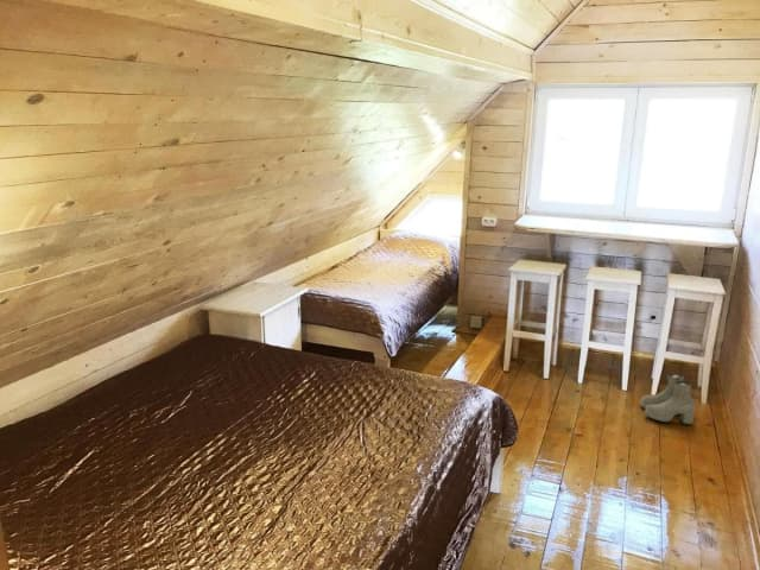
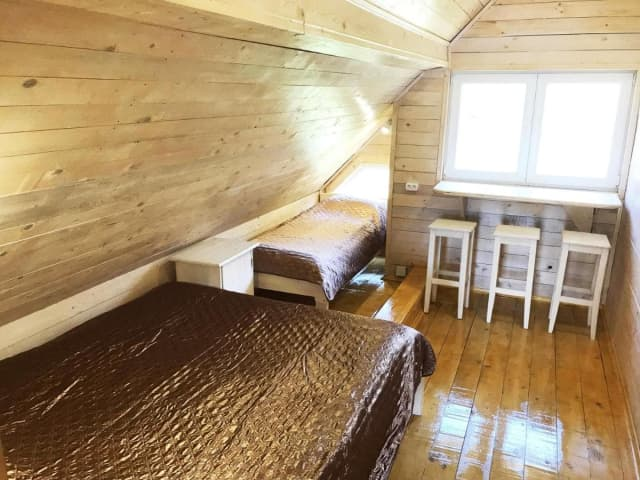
- boots [639,373,696,425]
